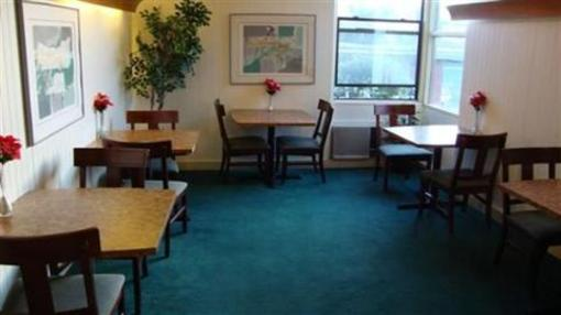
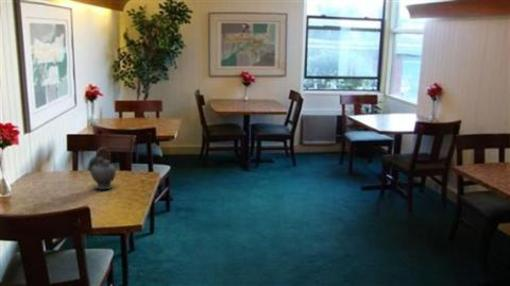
+ teapot [86,146,117,190]
